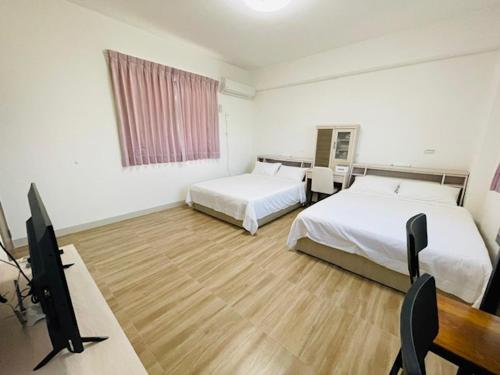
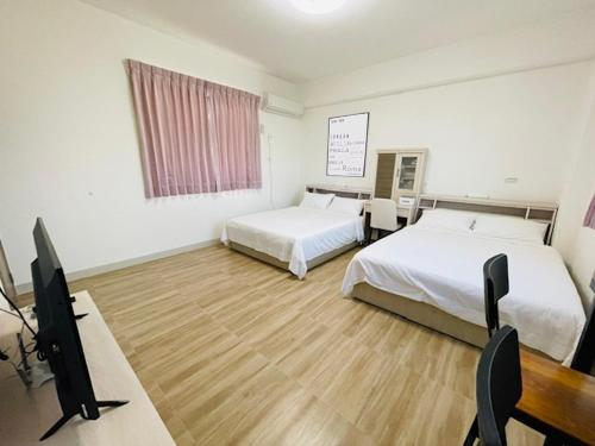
+ wall art [325,111,370,178]
